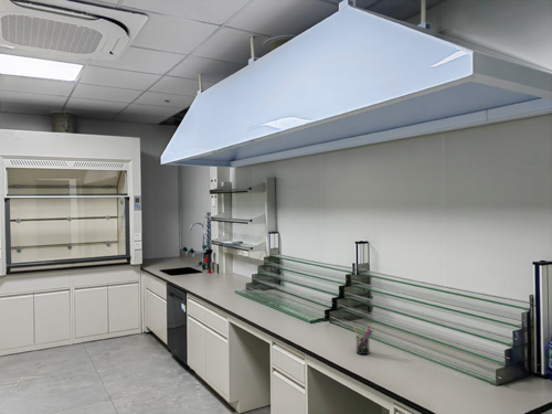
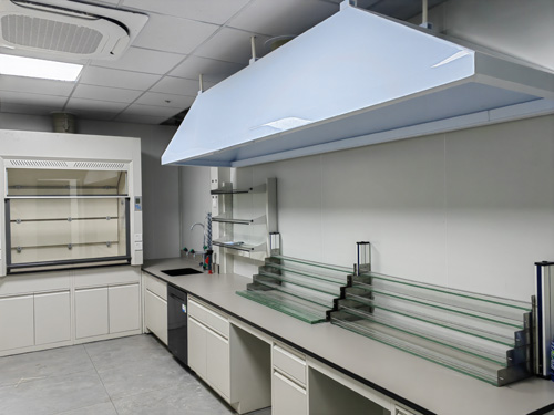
- pen holder [352,325,373,355]
